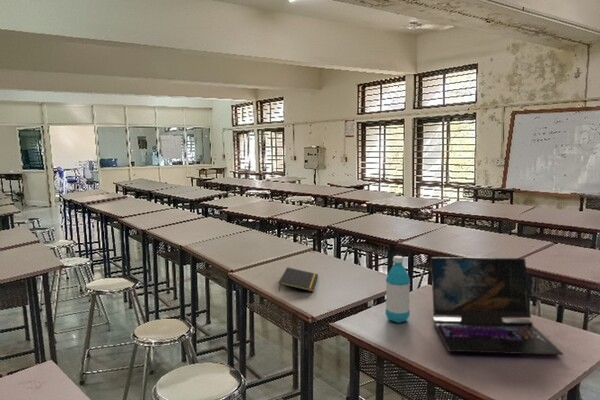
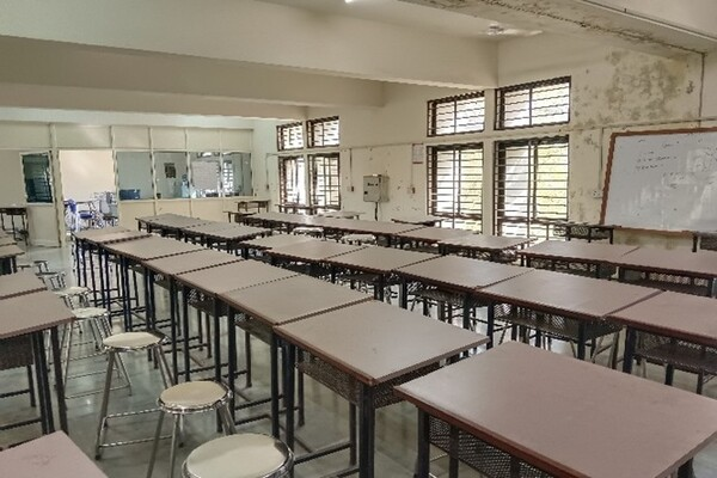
- water bottle [385,255,411,324]
- laptop [430,256,564,356]
- notepad [278,266,319,292]
